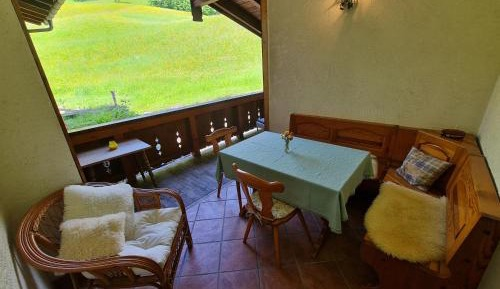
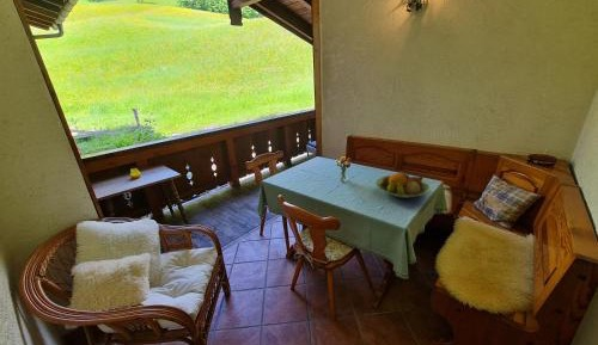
+ fruit bowl [374,171,432,199]
